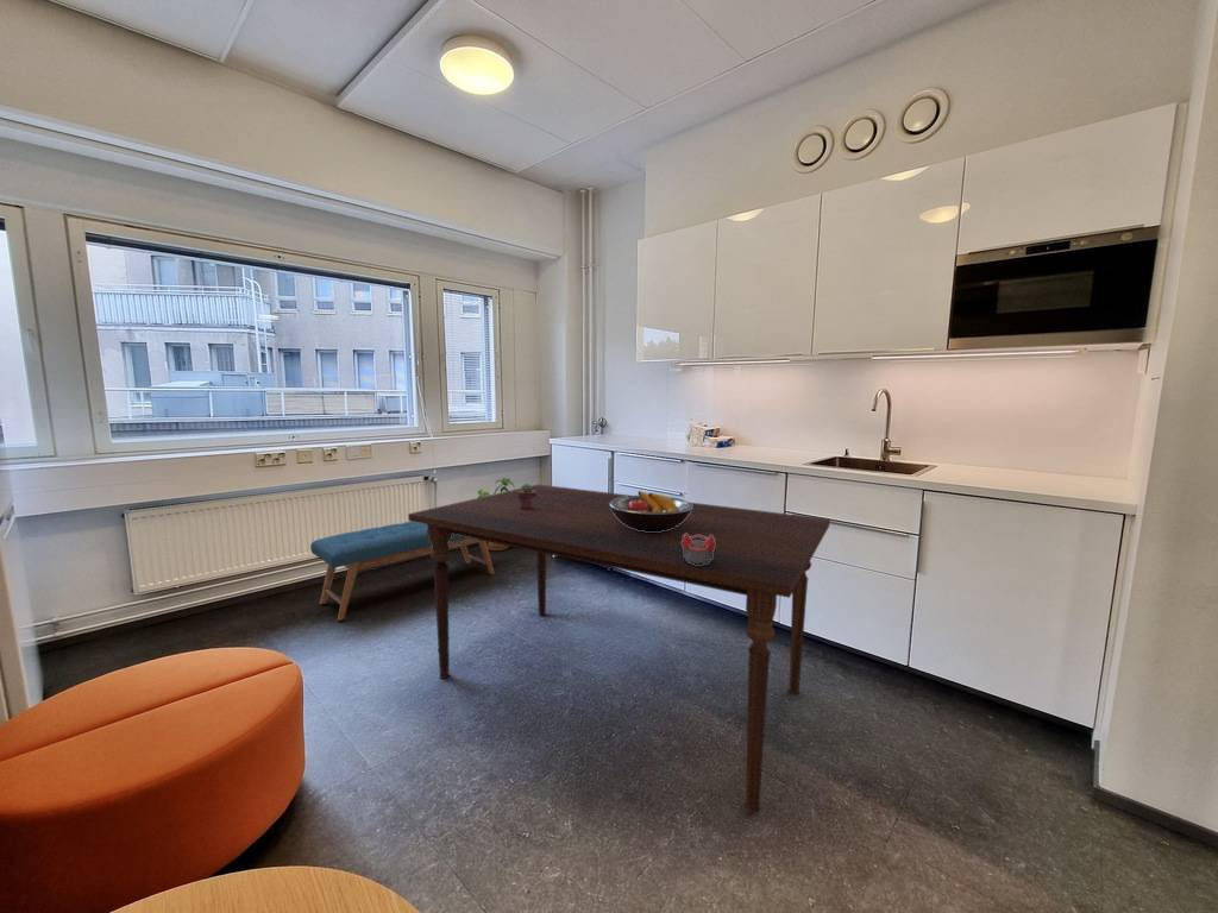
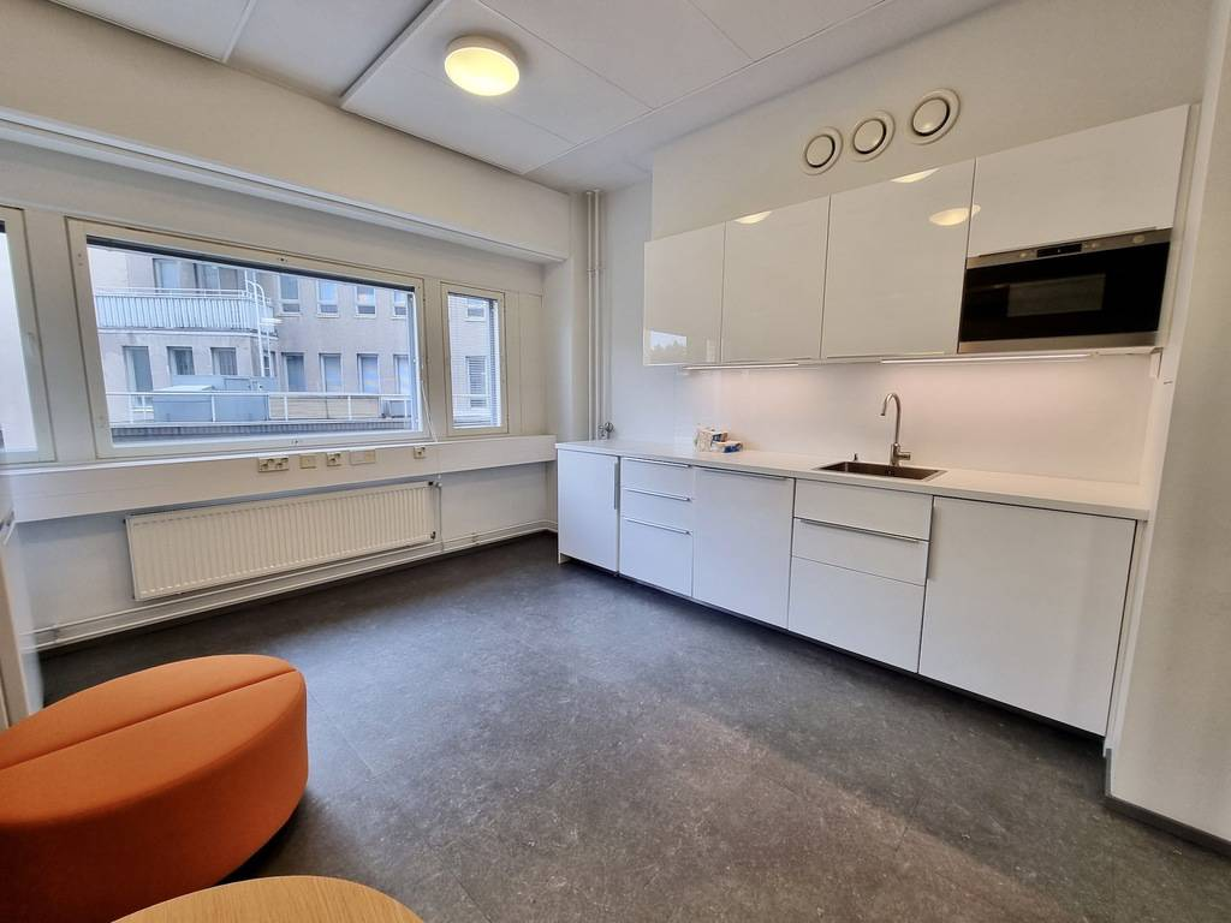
- napkin holder [682,534,715,565]
- potted succulent [517,483,536,510]
- house plant [477,477,516,552]
- dining table [407,483,831,814]
- bench [309,521,495,622]
- fruit bowl [610,490,692,531]
